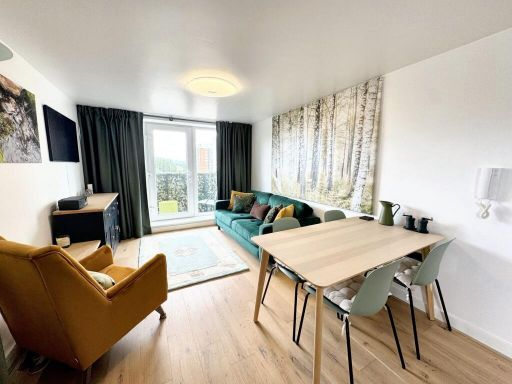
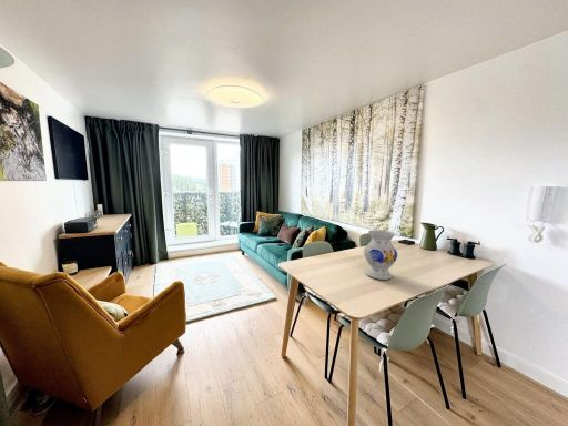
+ vase [363,229,398,281]
